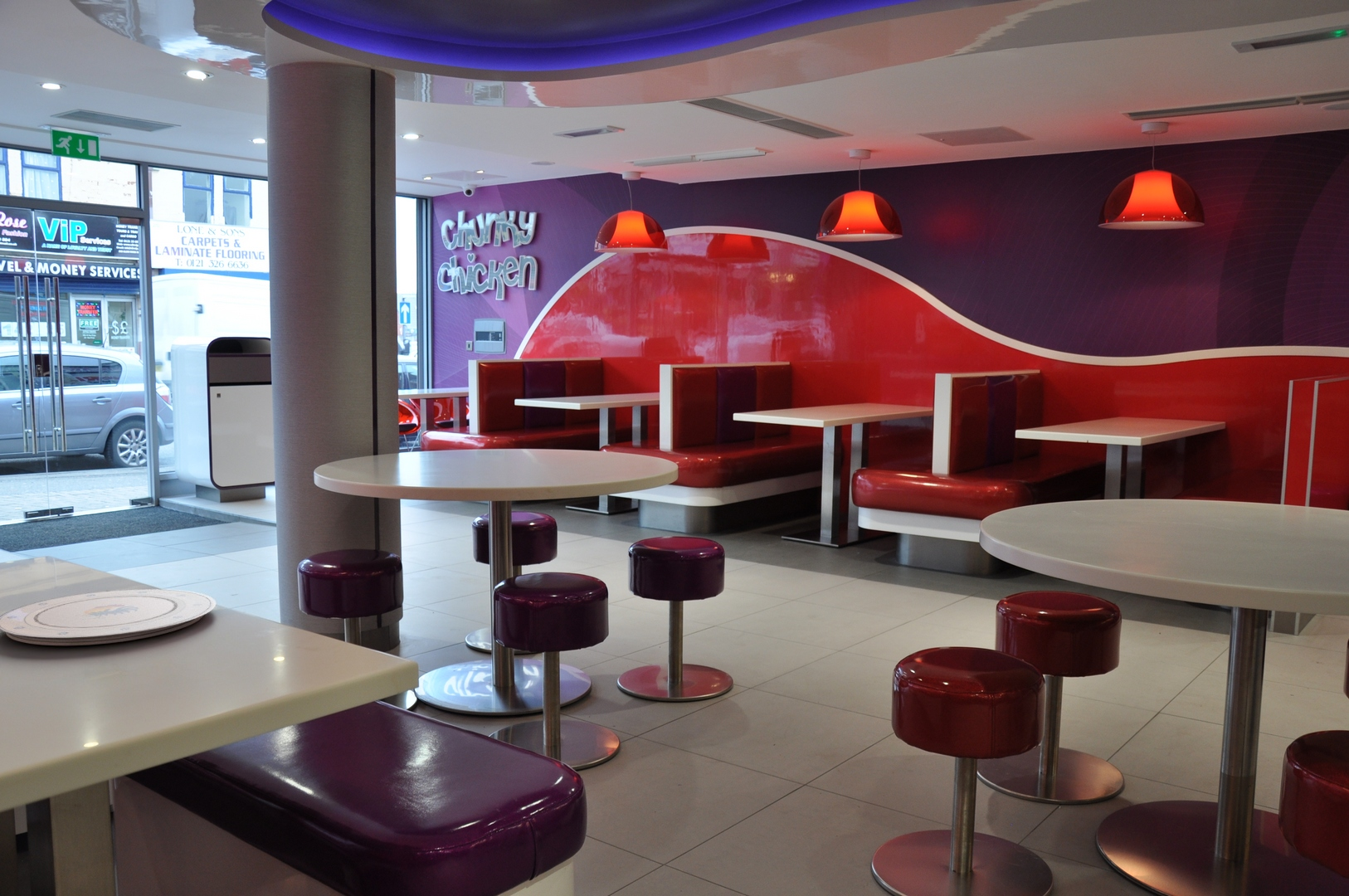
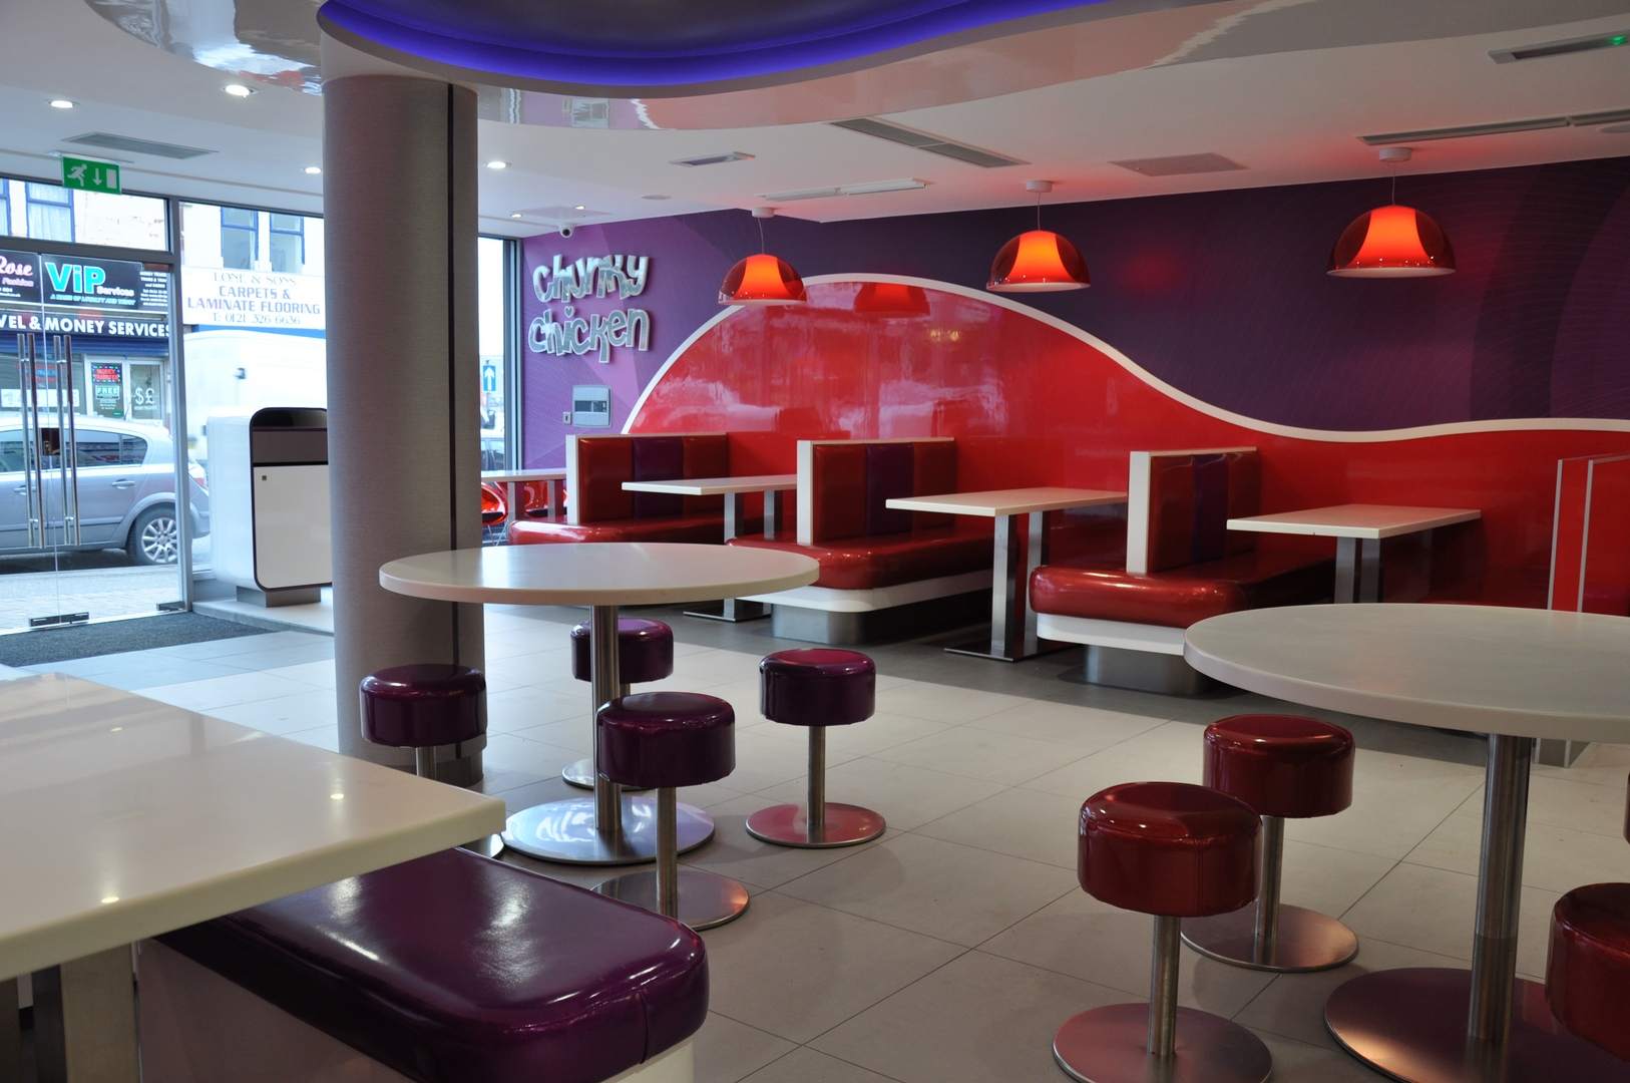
- plate [0,588,217,646]
